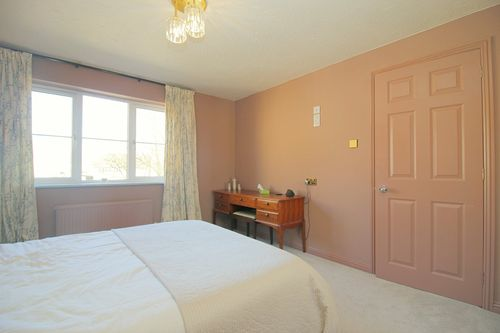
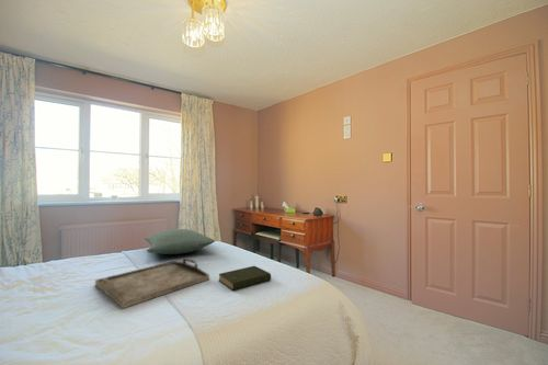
+ pillow [144,228,216,255]
+ book [218,265,272,292]
+ serving tray [94,258,210,309]
